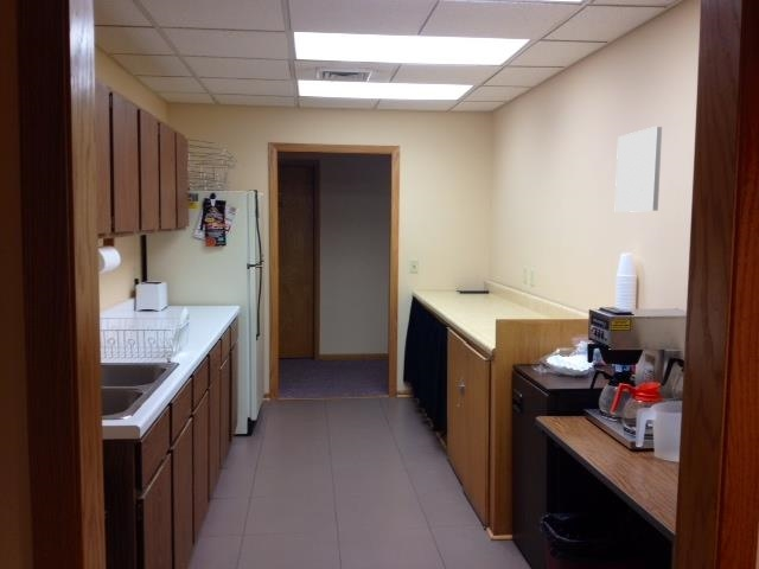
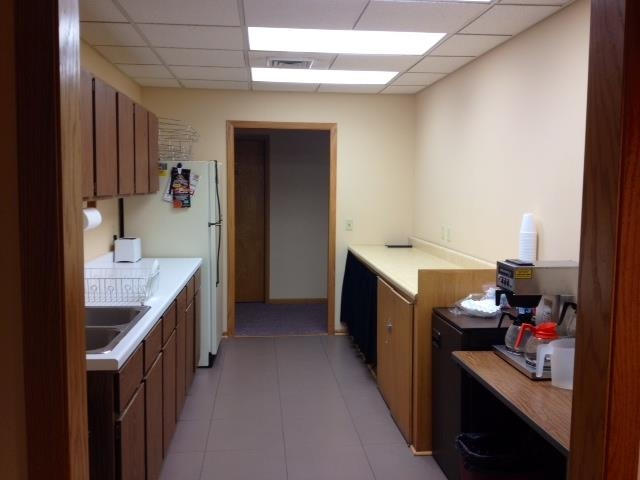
- wall art [614,126,663,213]
